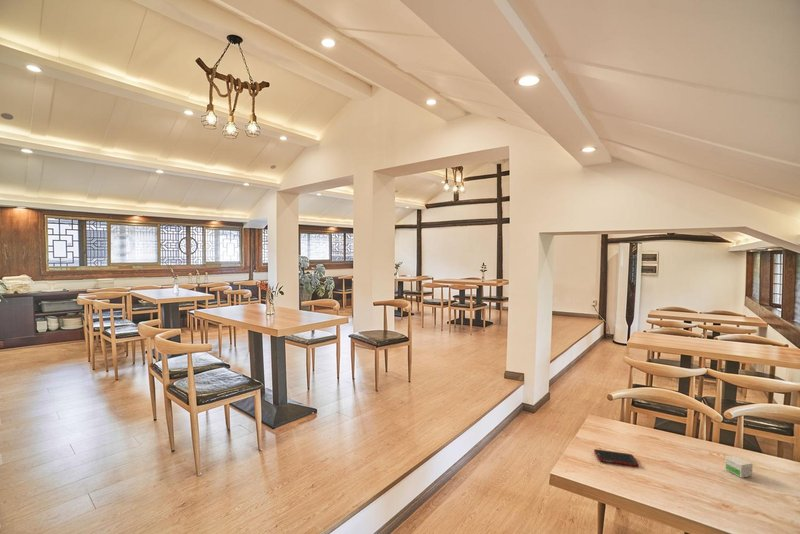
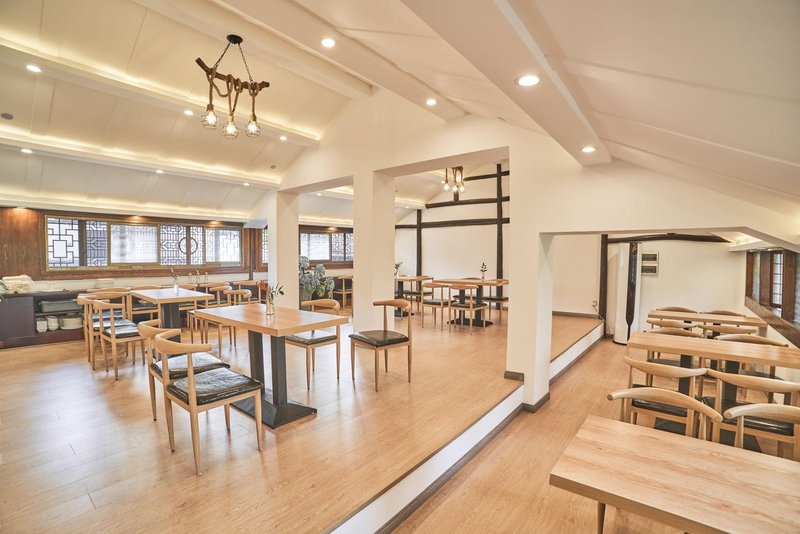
- cell phone [593,448,640,467]
- small box [724,455,754,479]
